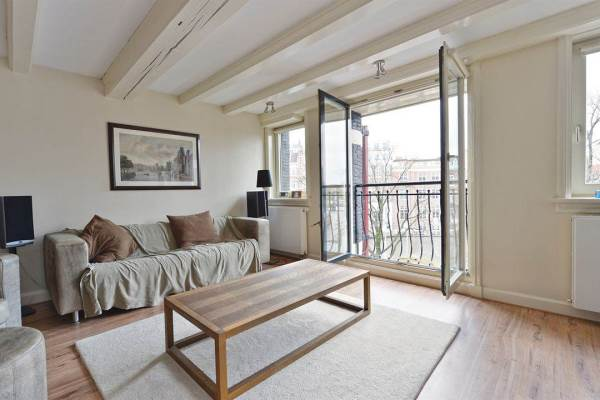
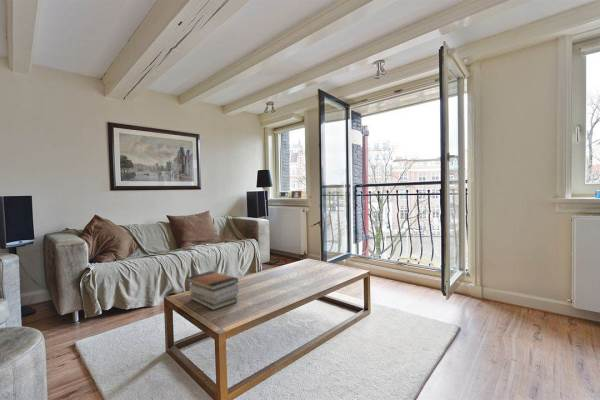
+ book stack [185,270,240,311]
